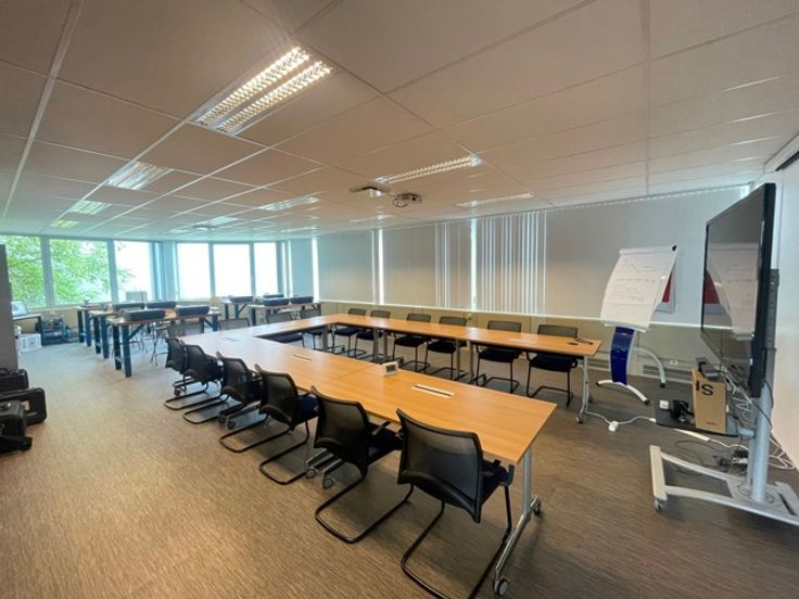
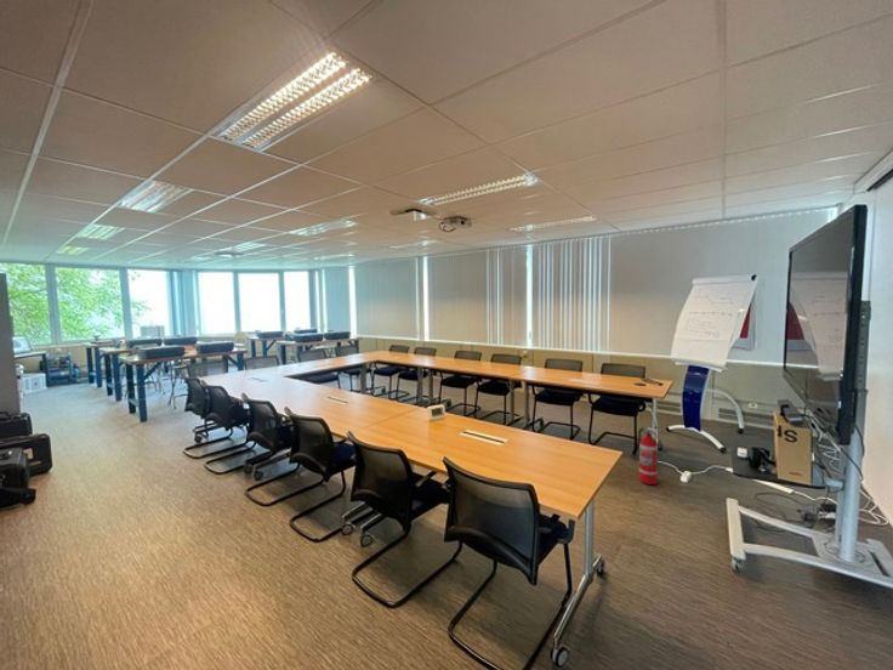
+ fire extinguisher [637,426,660,486]
